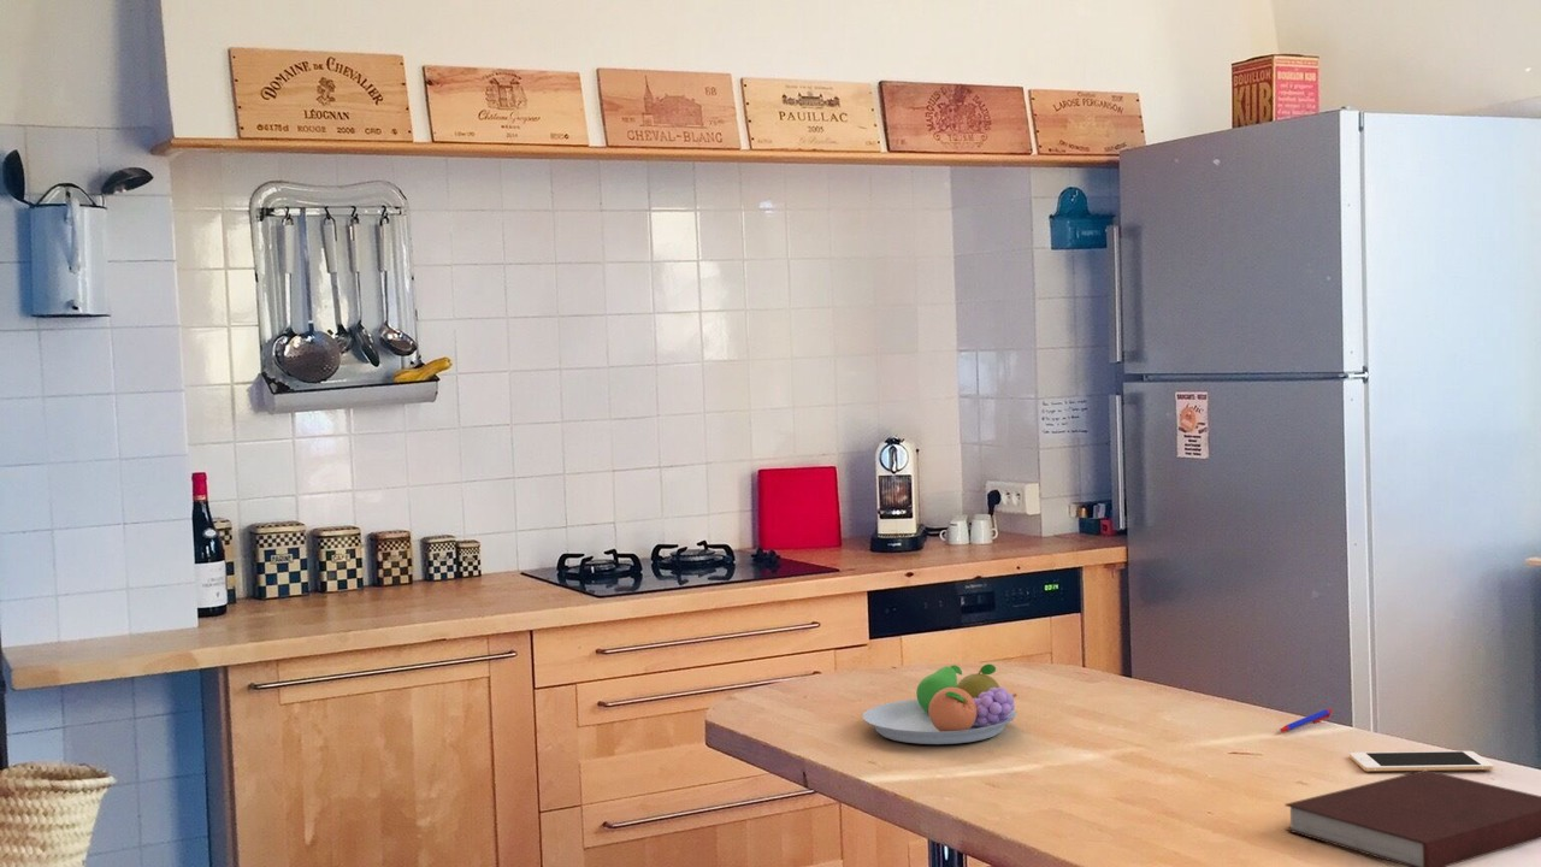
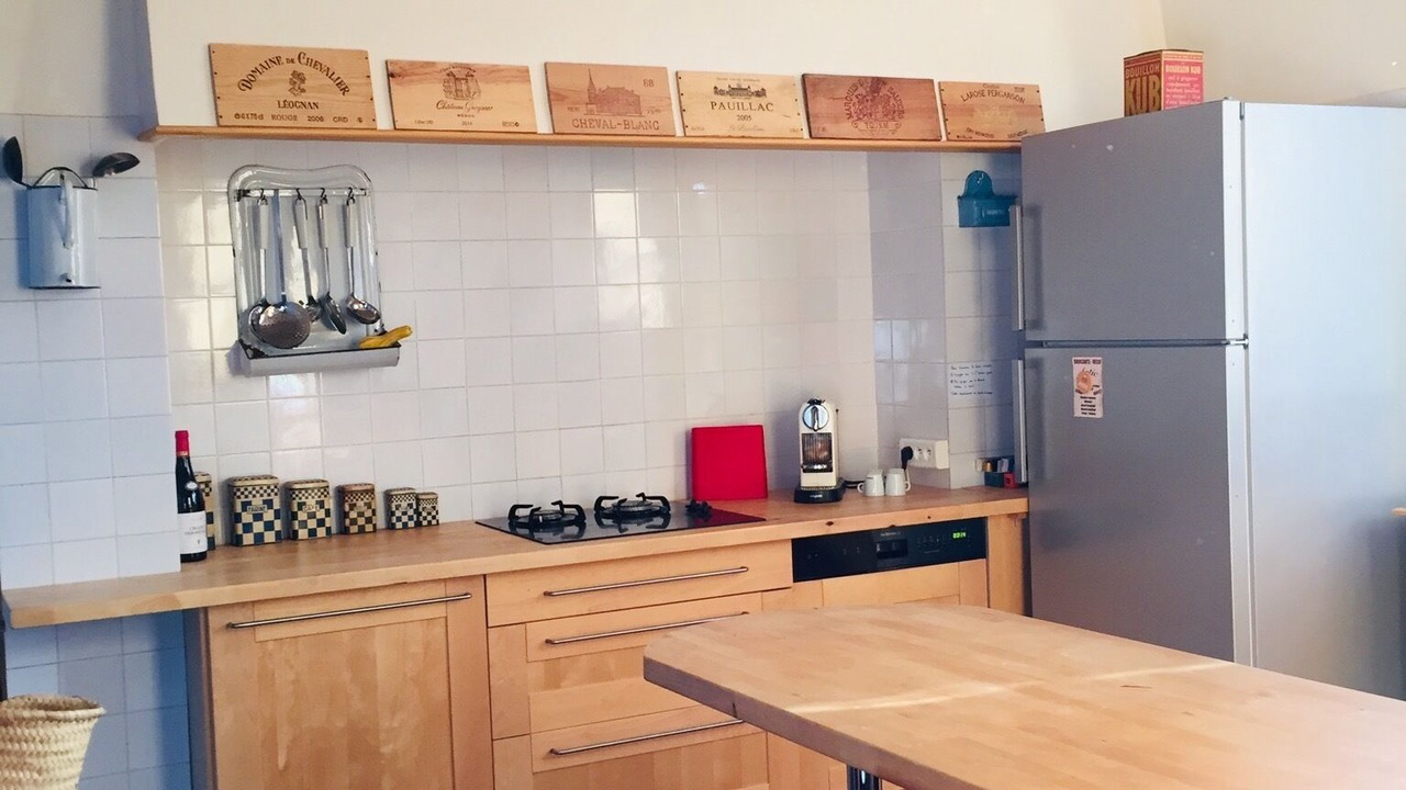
- notebook [1283,769,1541,867]
- fruit bowl [862,663,1019,745]
- cell phone [1348,750,1494,772]
- pen [1277,708,1334,733]
